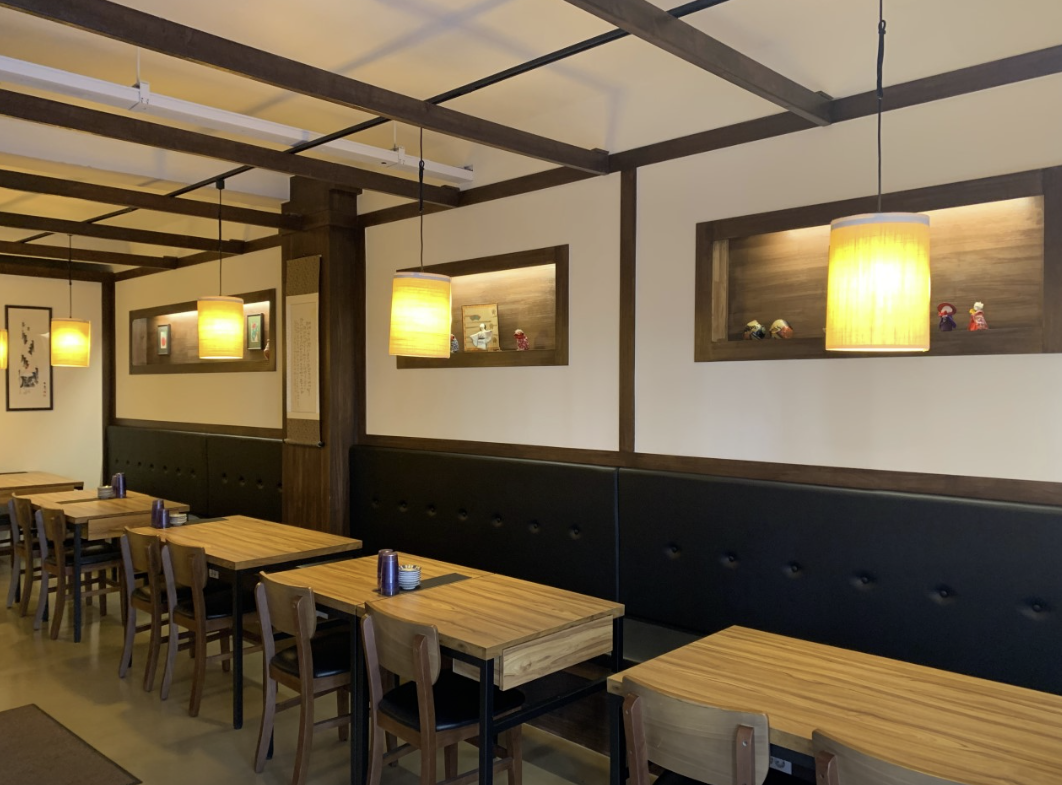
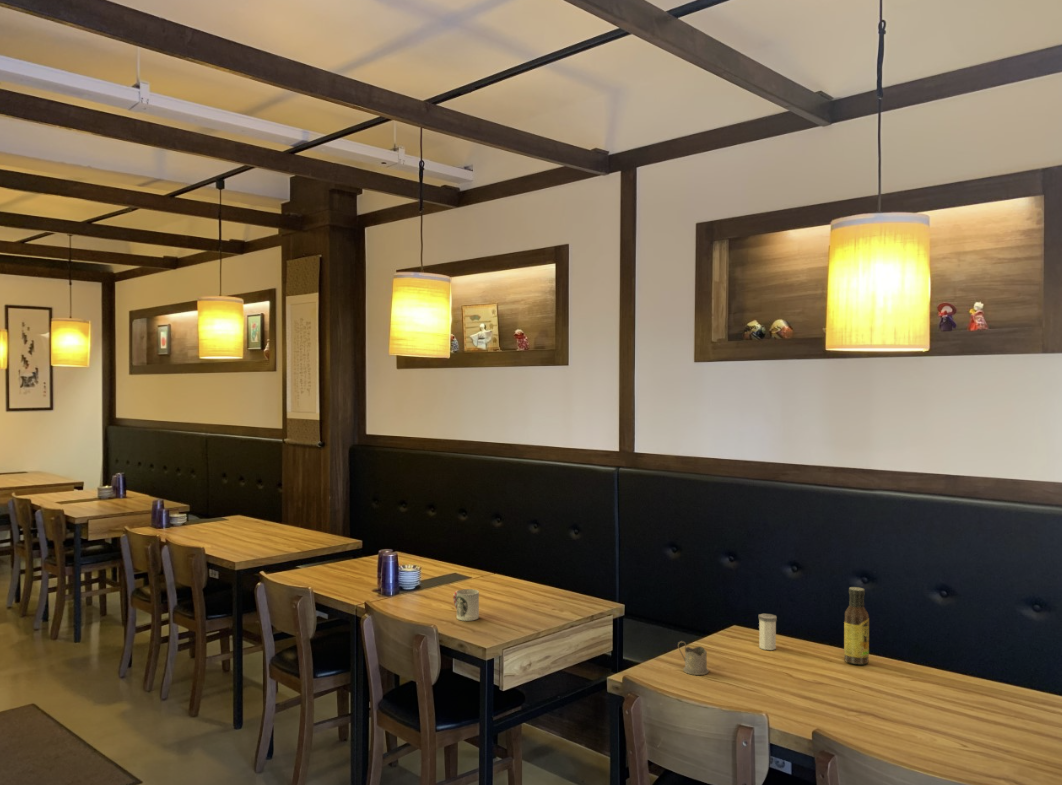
+ tea glass holder [677,640,710,676]
+ salt shaker [758,613,778,651]
+ sauce bottle [843,586,870,665]
+ cup [452,588,480,622]
